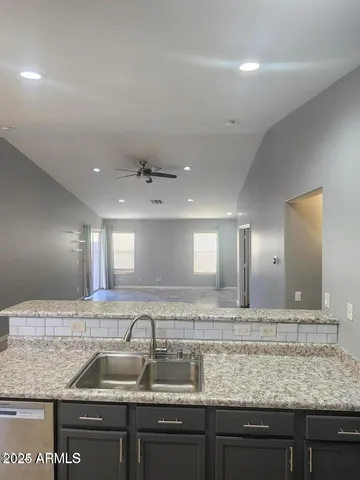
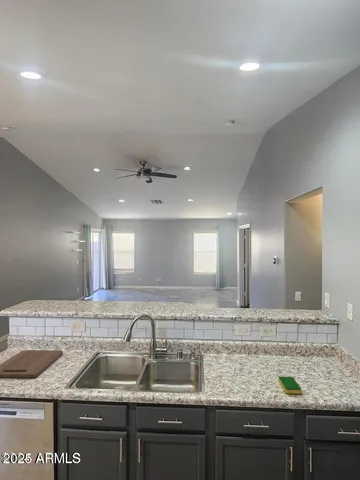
+ dish sponge [278,376,302,395]
+ cutting board [0,349,64,379]
